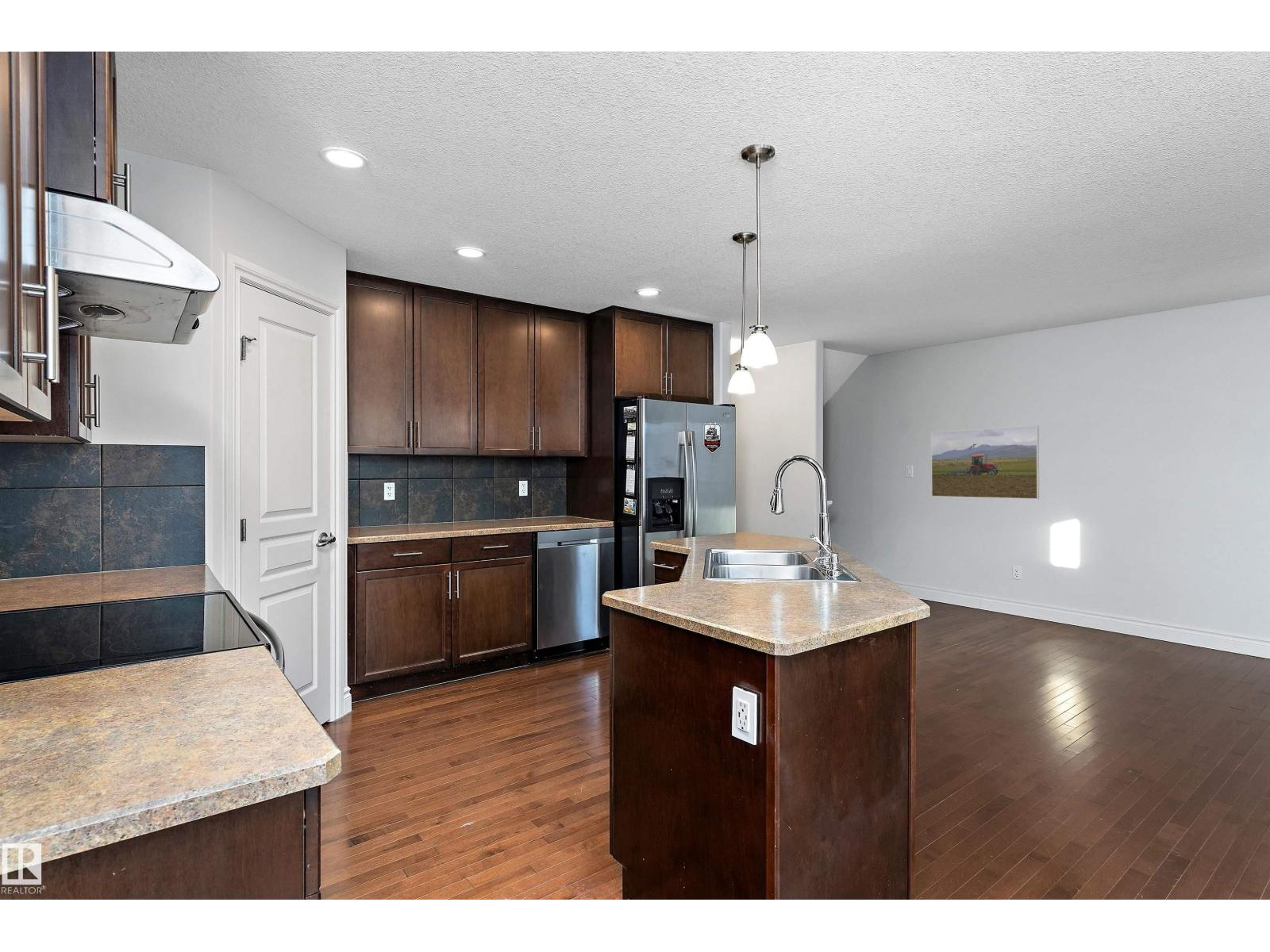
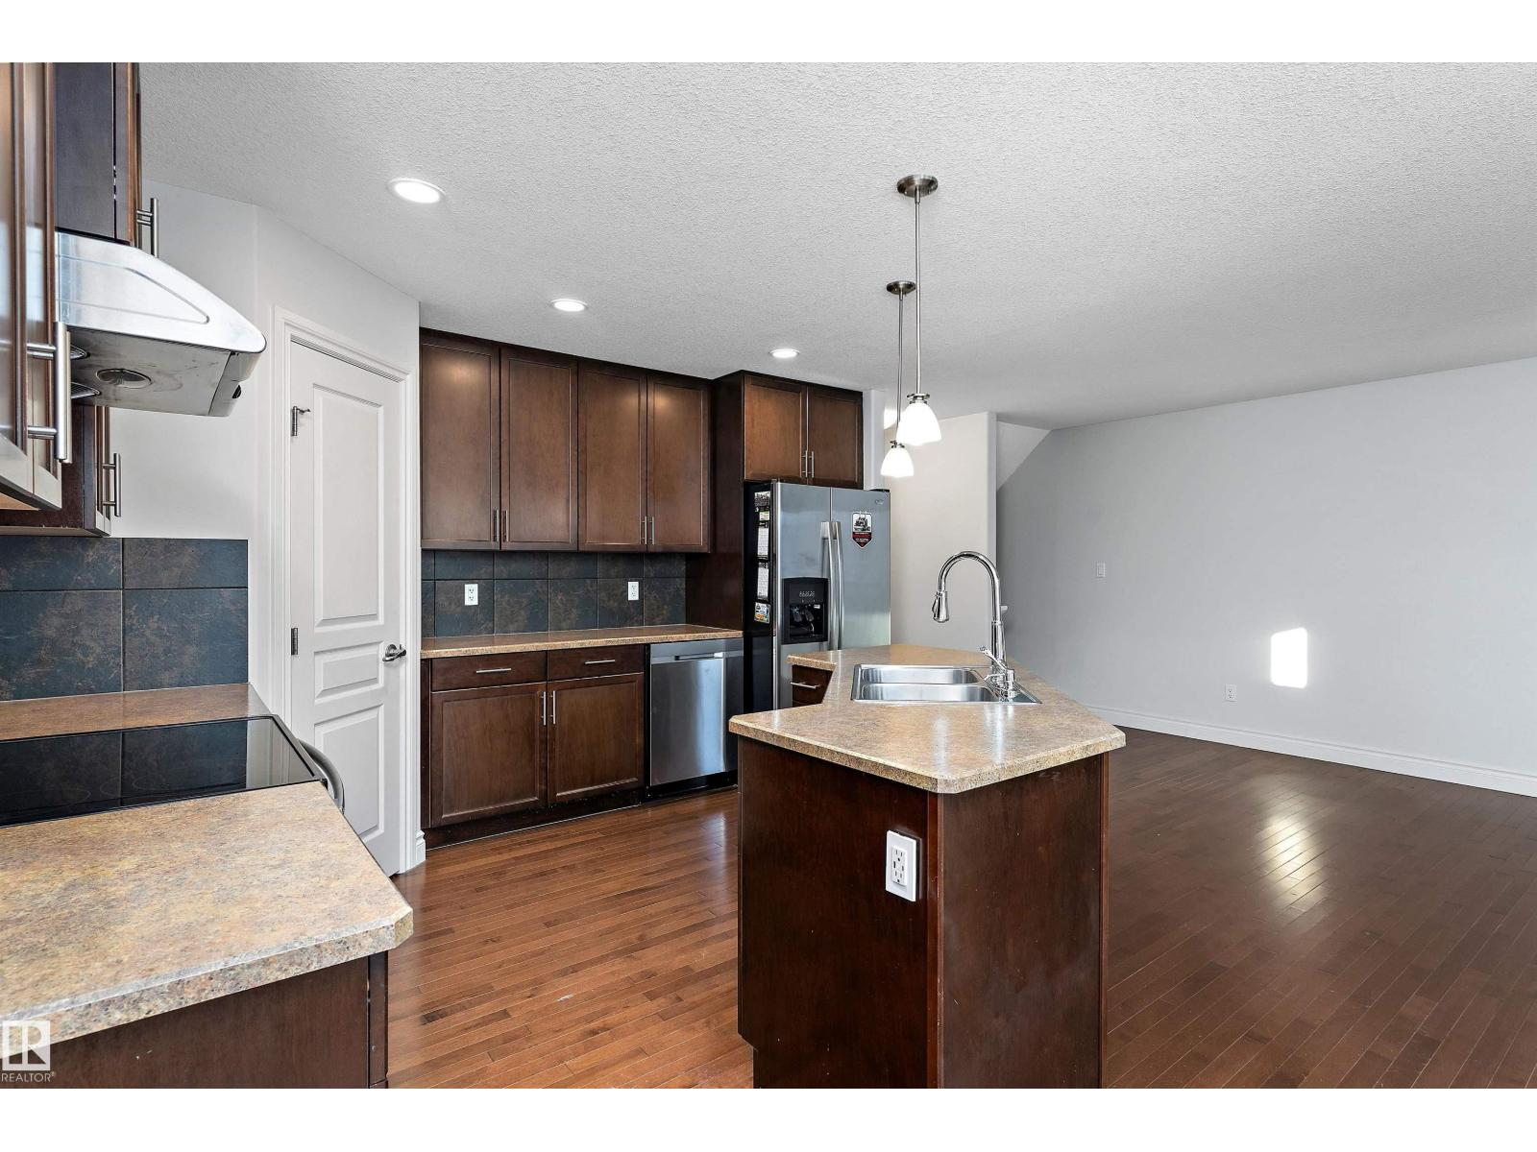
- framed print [930,425,1040,500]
